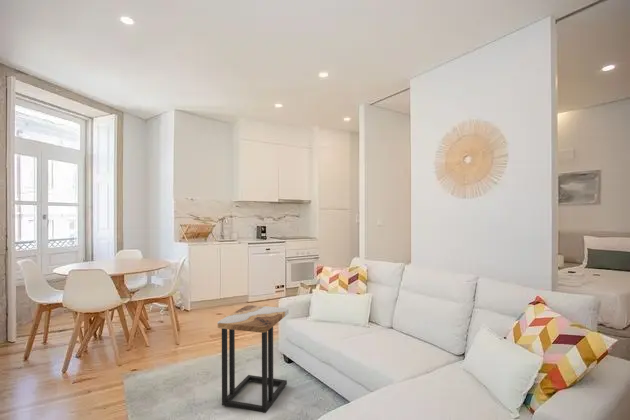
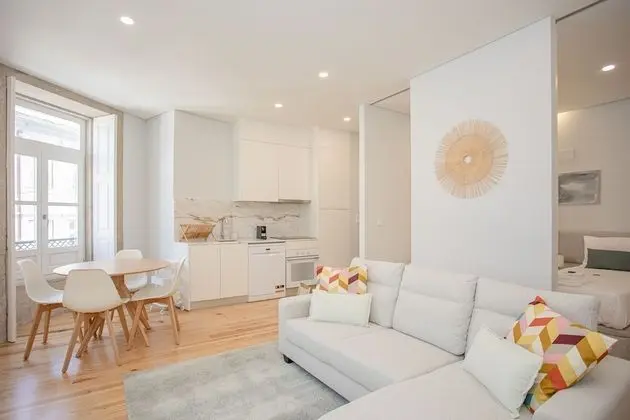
- side table [217,304,290,415]
